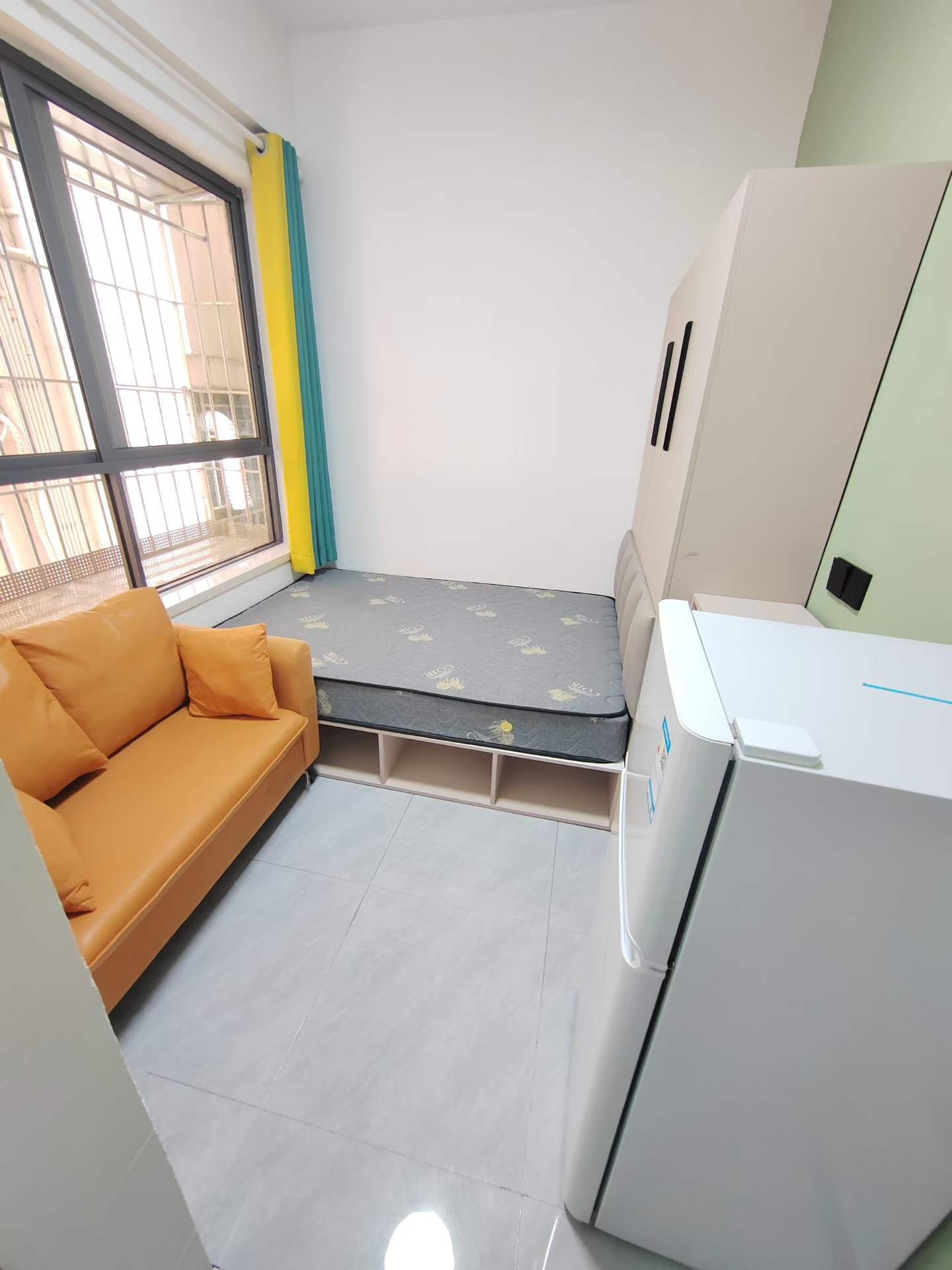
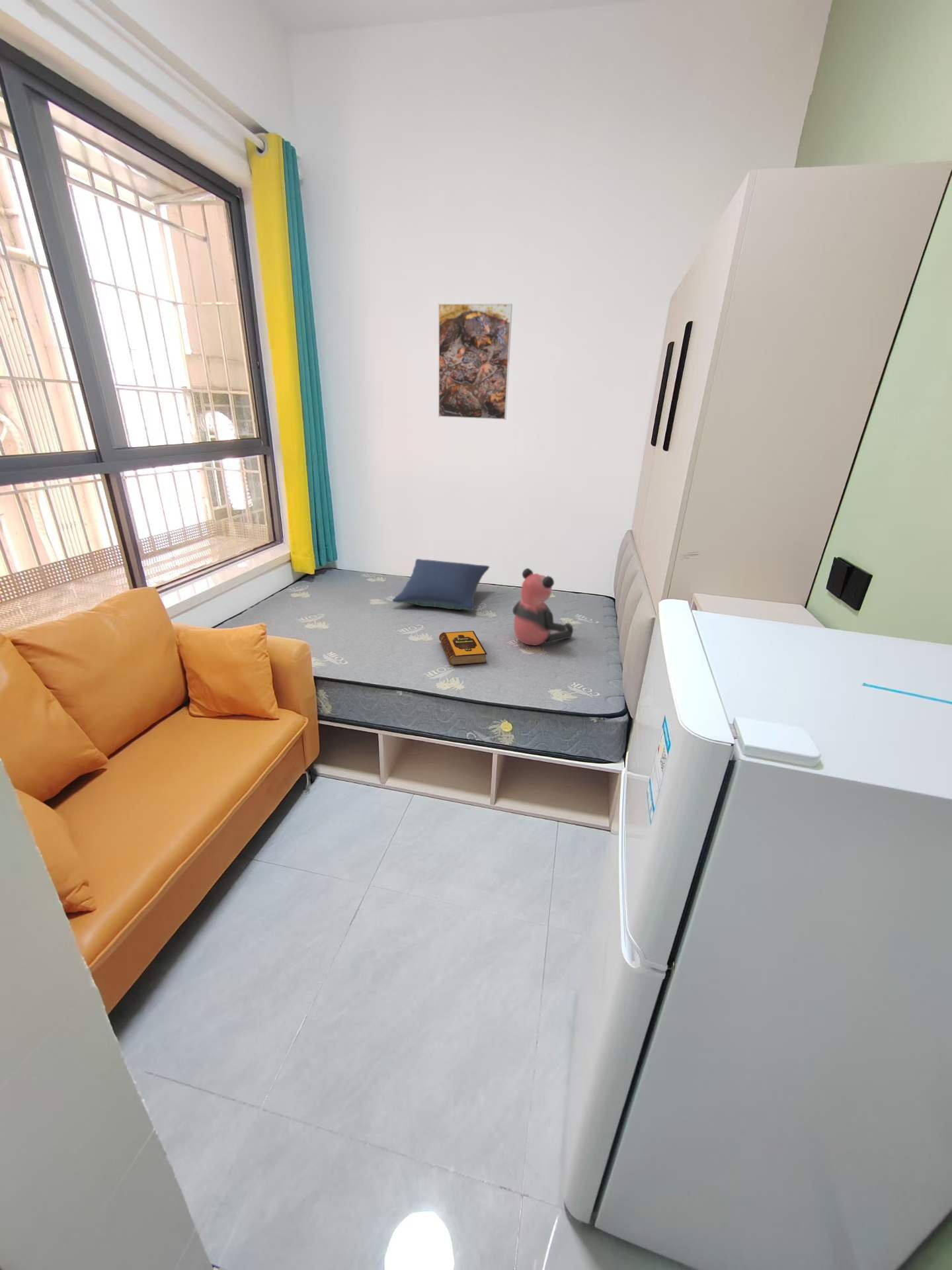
+ pillow [391,558,490,611]
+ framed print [438,303,513,420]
+ hardback book [438,630,487,667]
+ bear [512,568,574,646]
